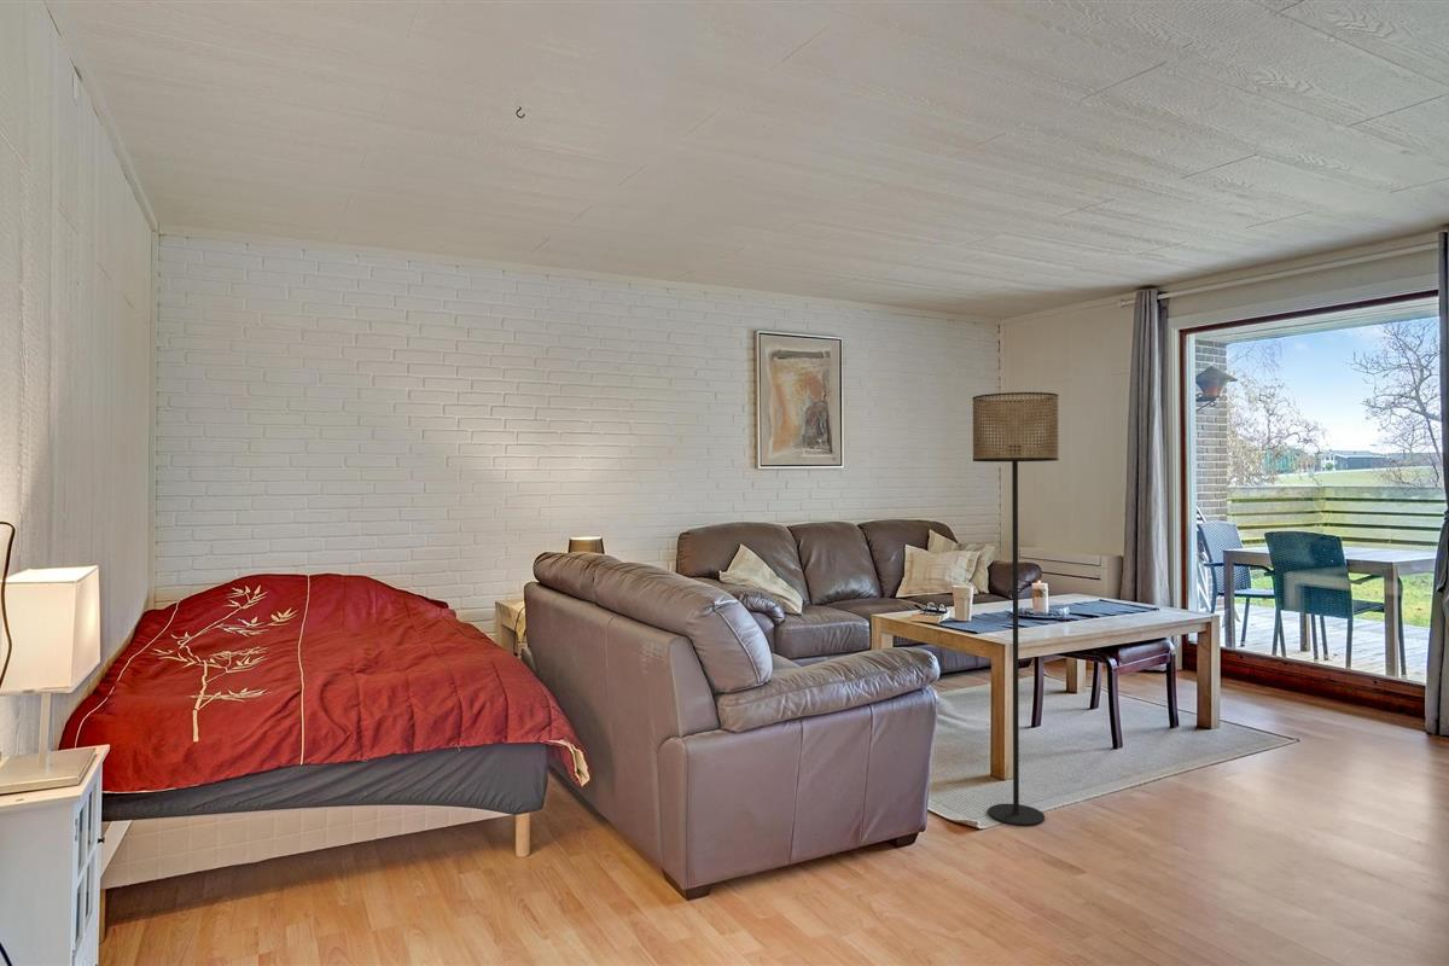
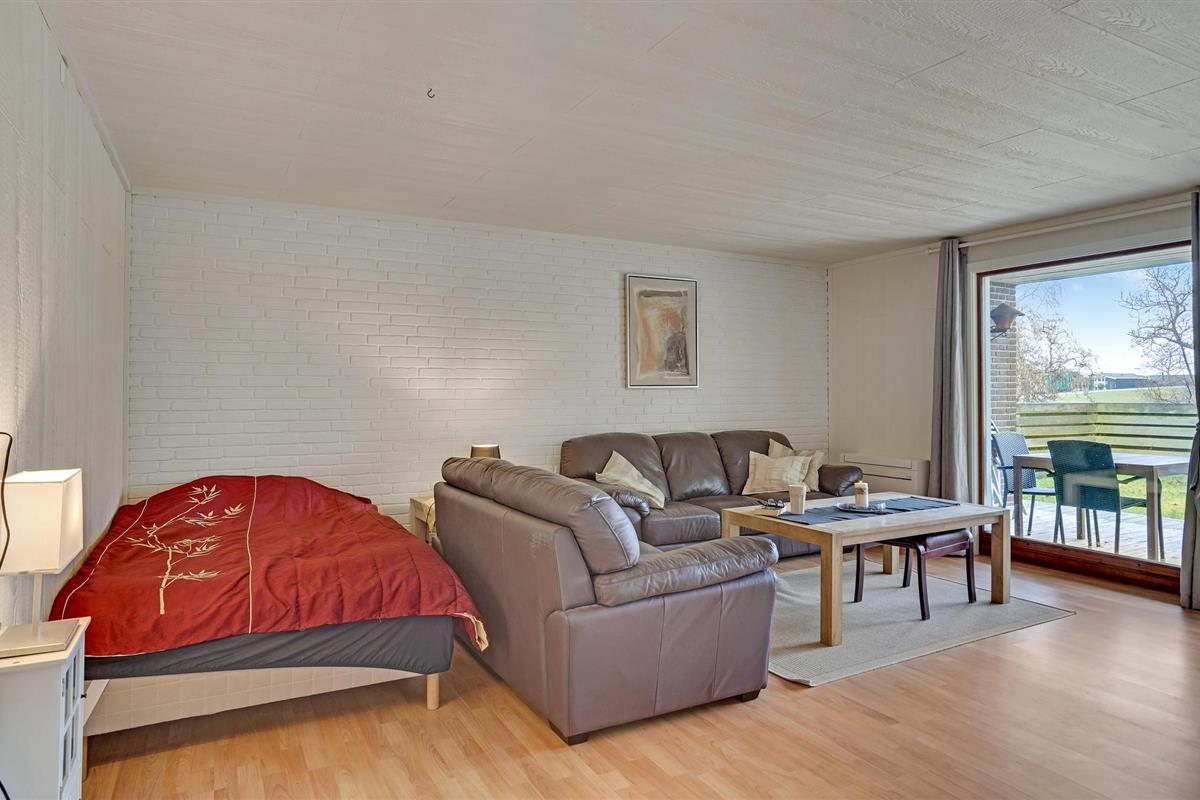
- floor lamp [972,391,1060,827]
